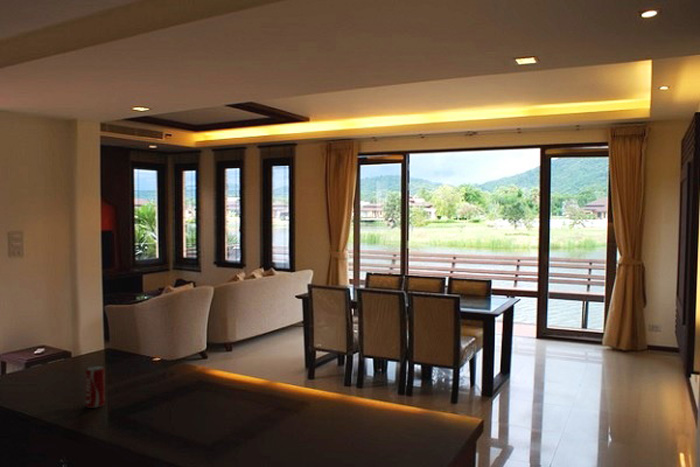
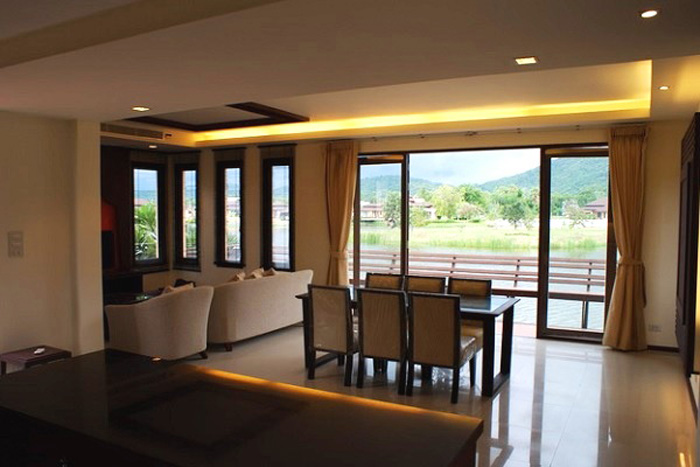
- beverage can [85,365,106,409]
